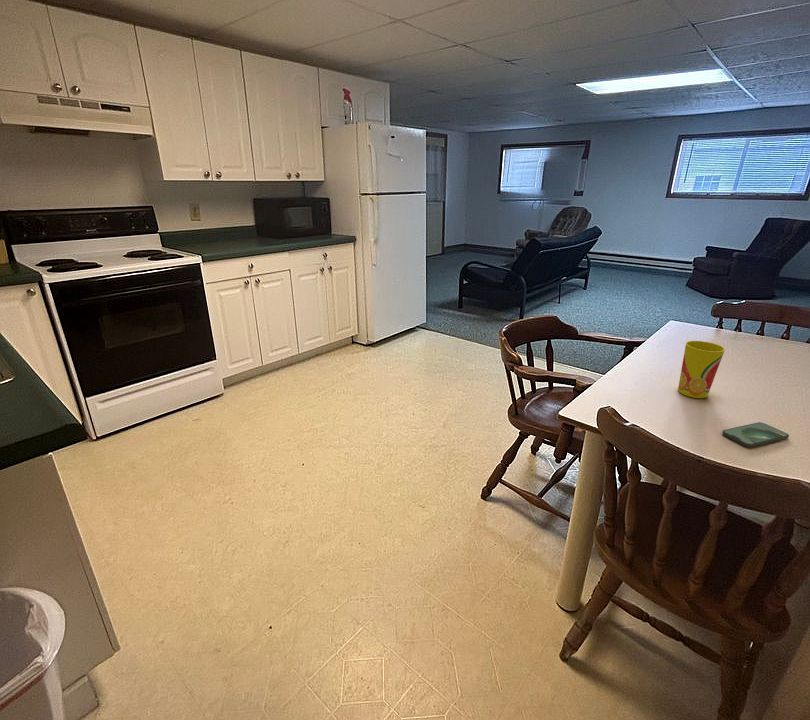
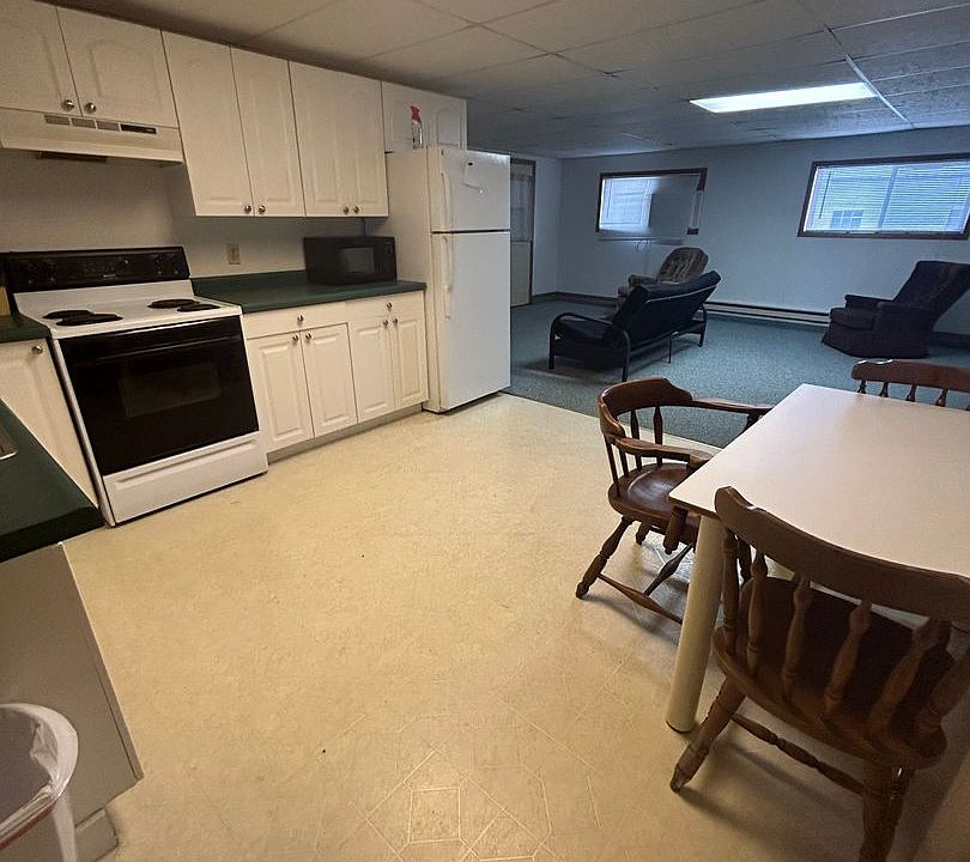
- cup [677,340,726,399]
- smartphone [721,421,790,448]
